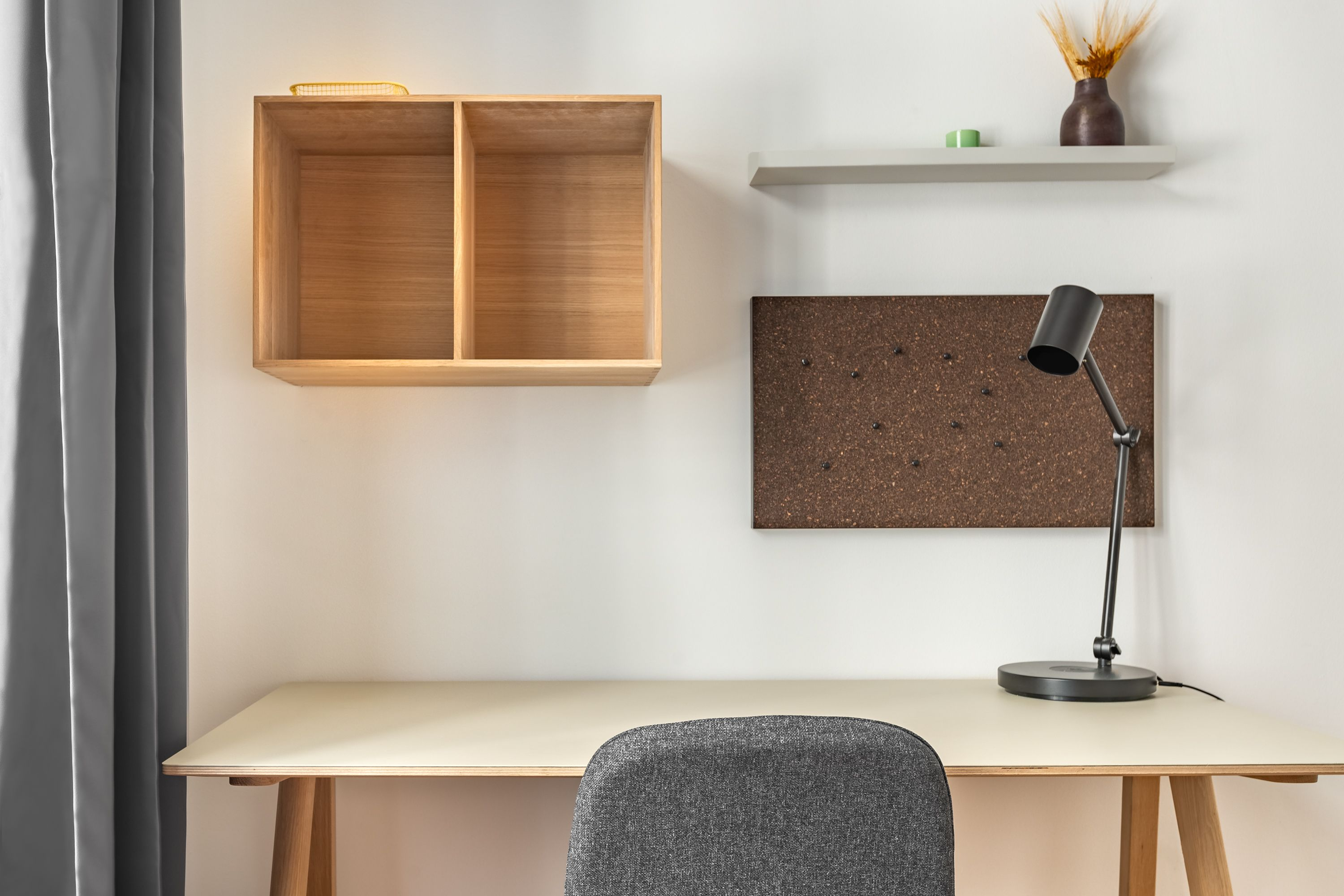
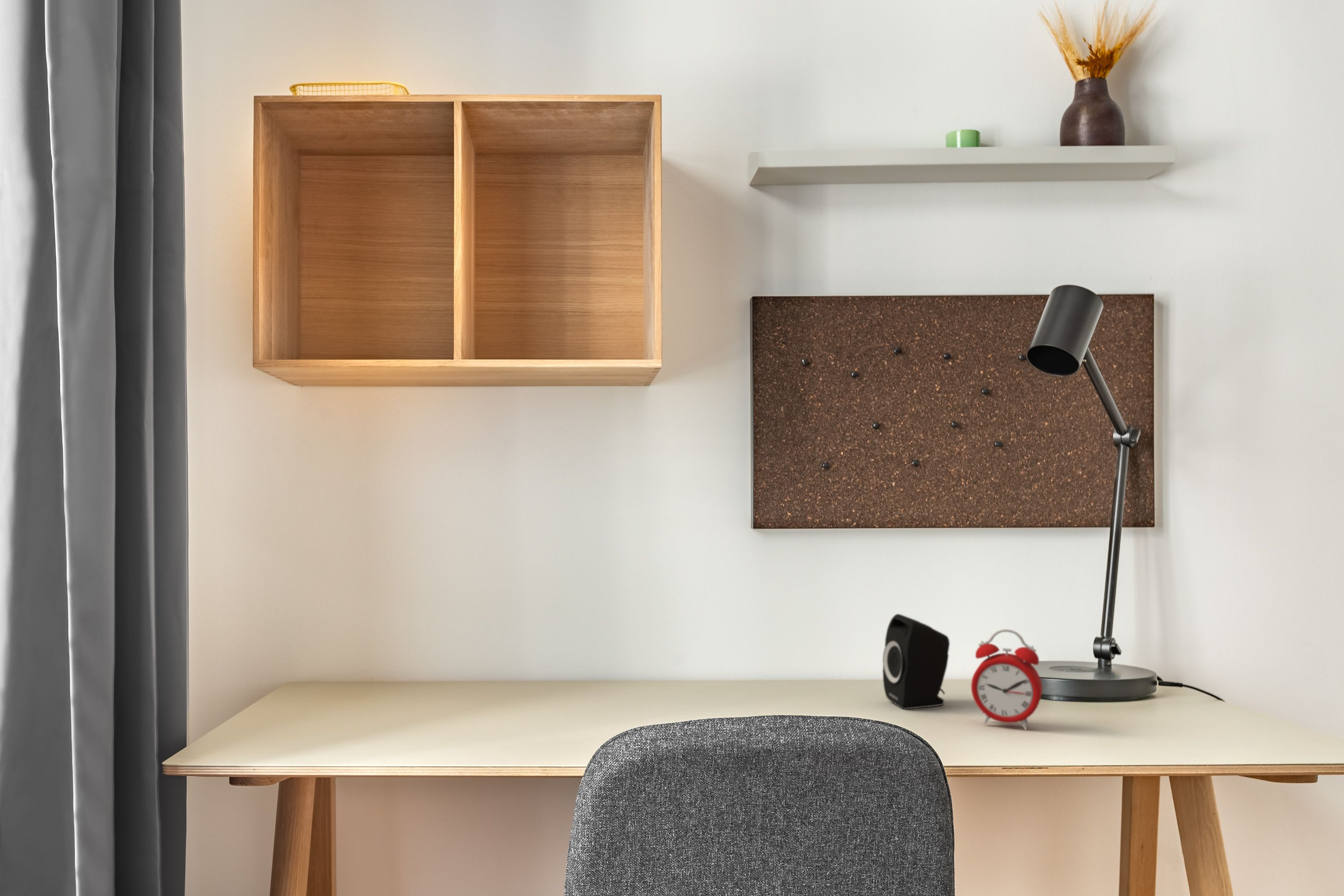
+ alarm clock [971,629,1042,731]
+ speaker [882,613,950,710]
